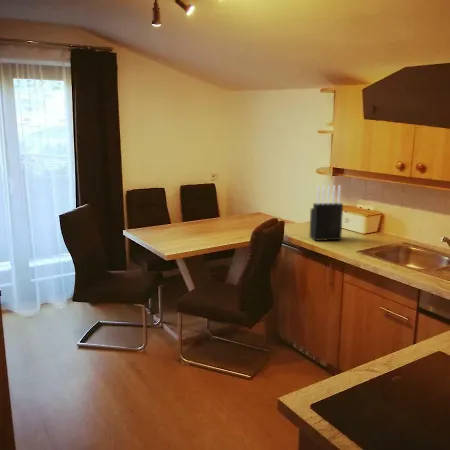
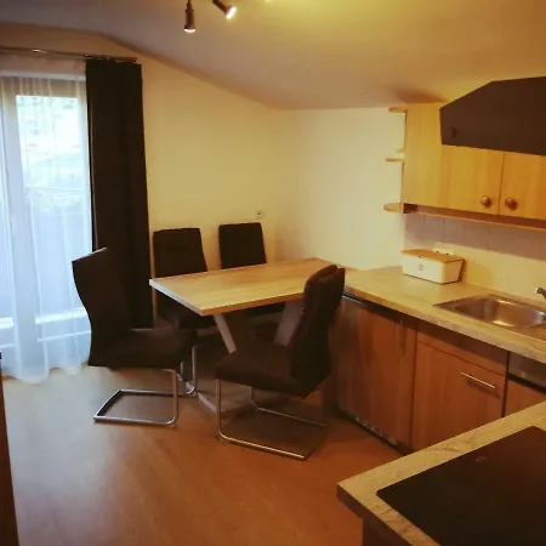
- knife block [309,184,344,242]
